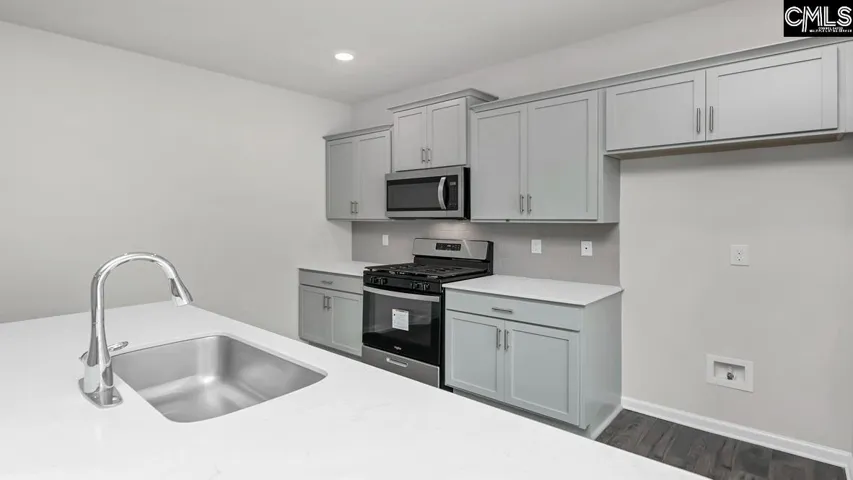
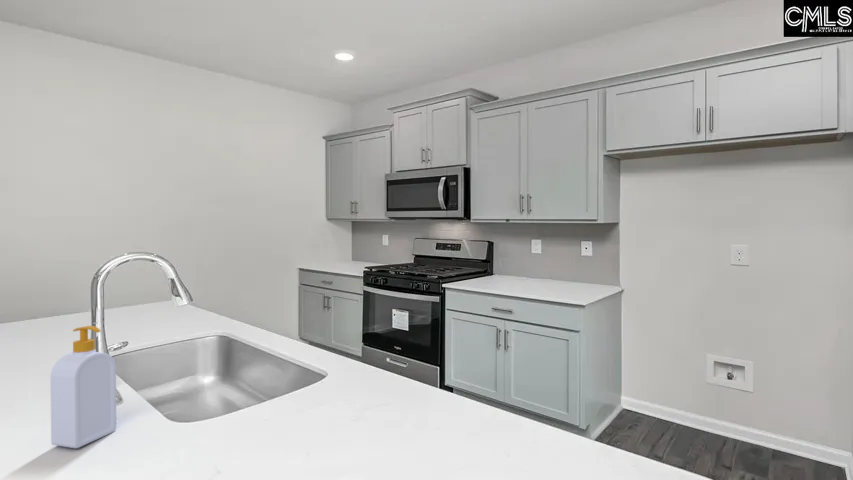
+ soap bottle [49,325,117,449]
